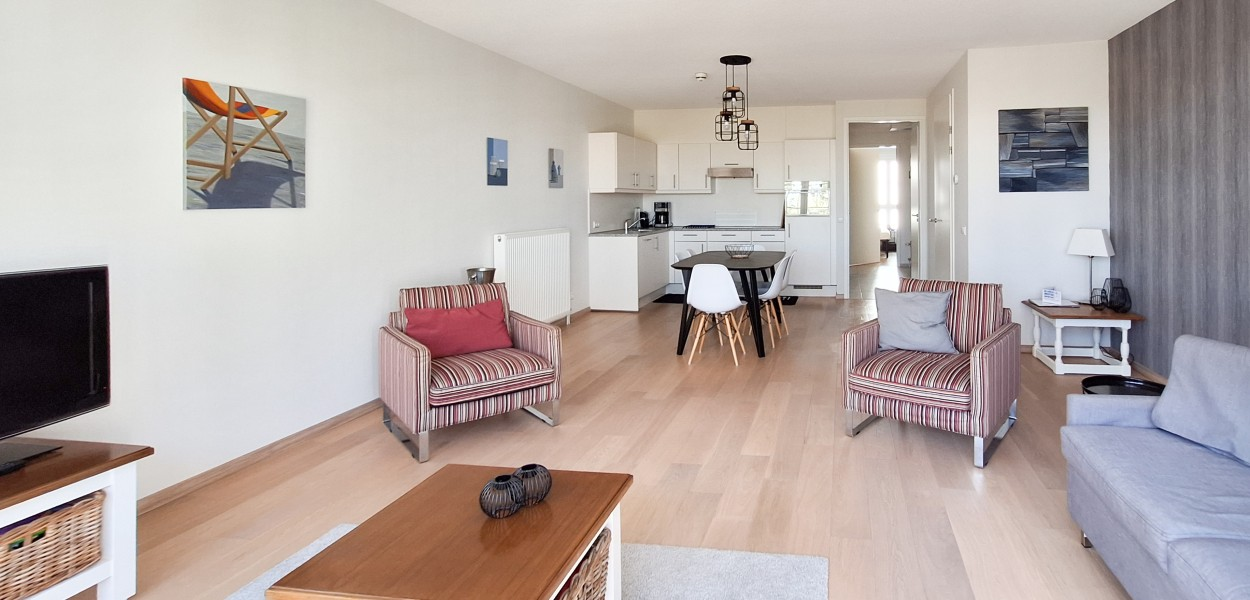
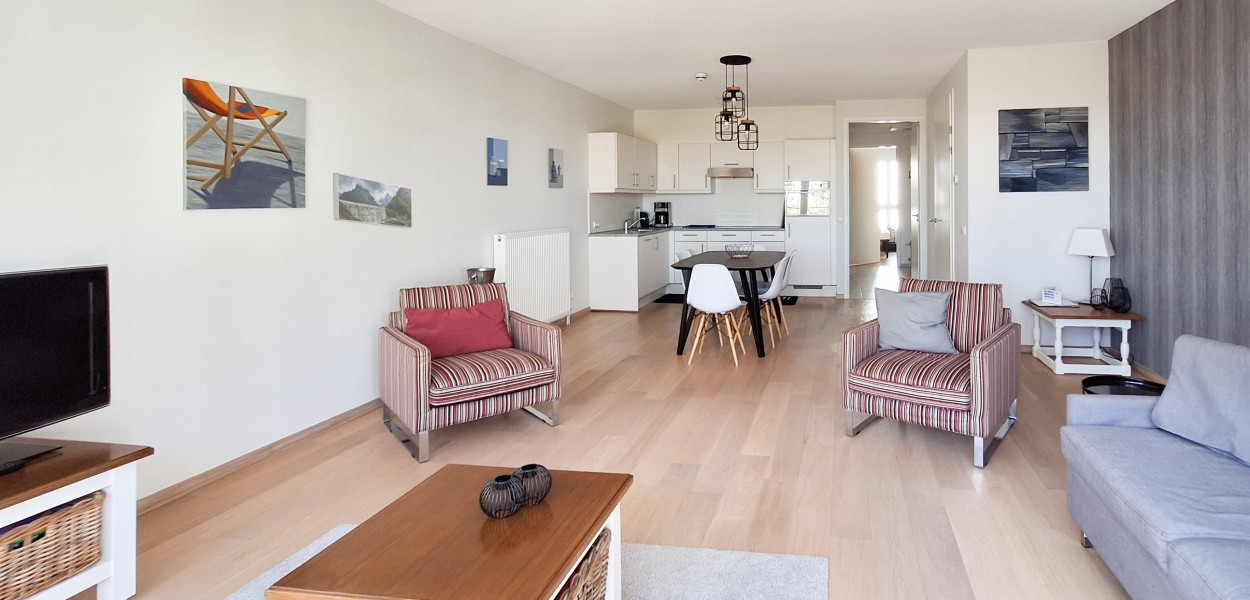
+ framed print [332,172,413,230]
